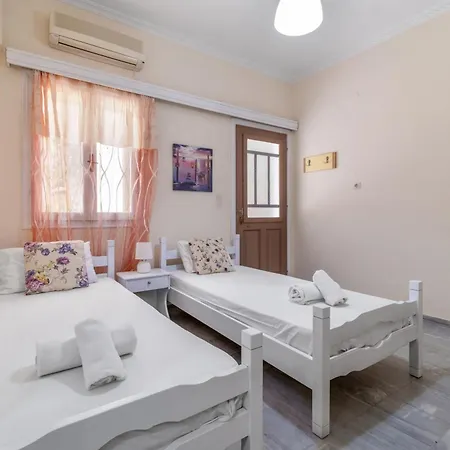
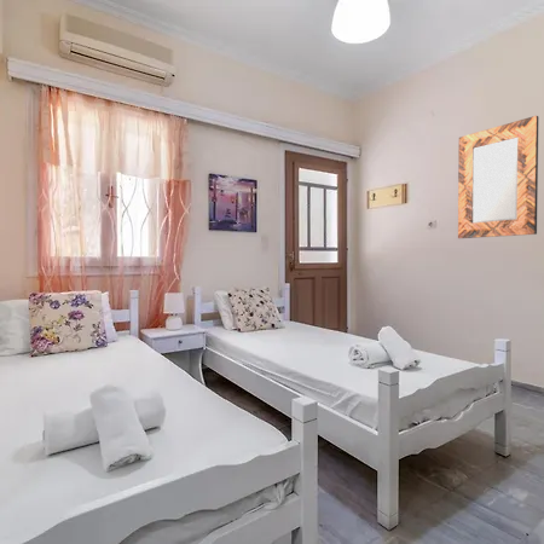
+ home mirror [457,115,539,239]
